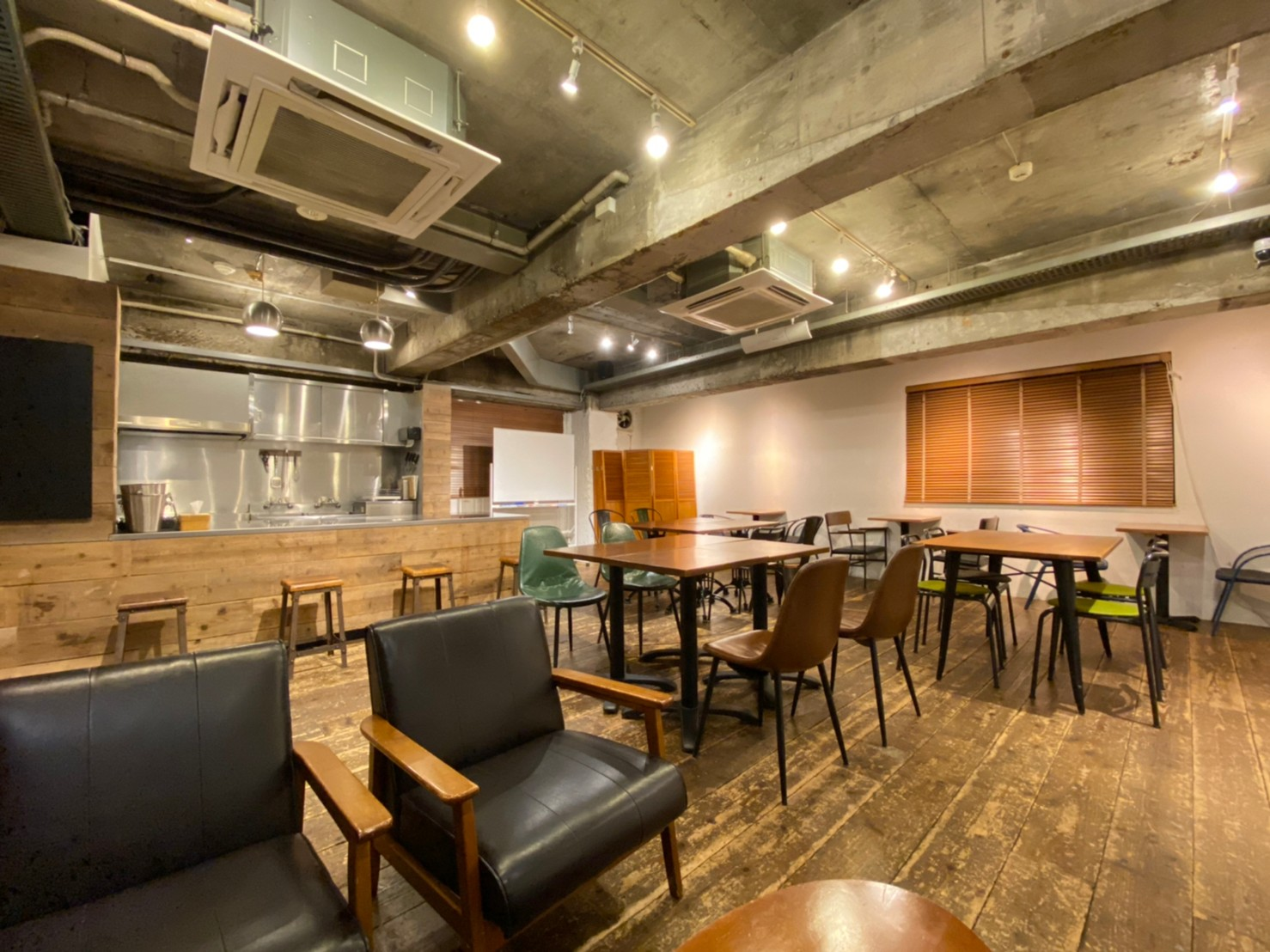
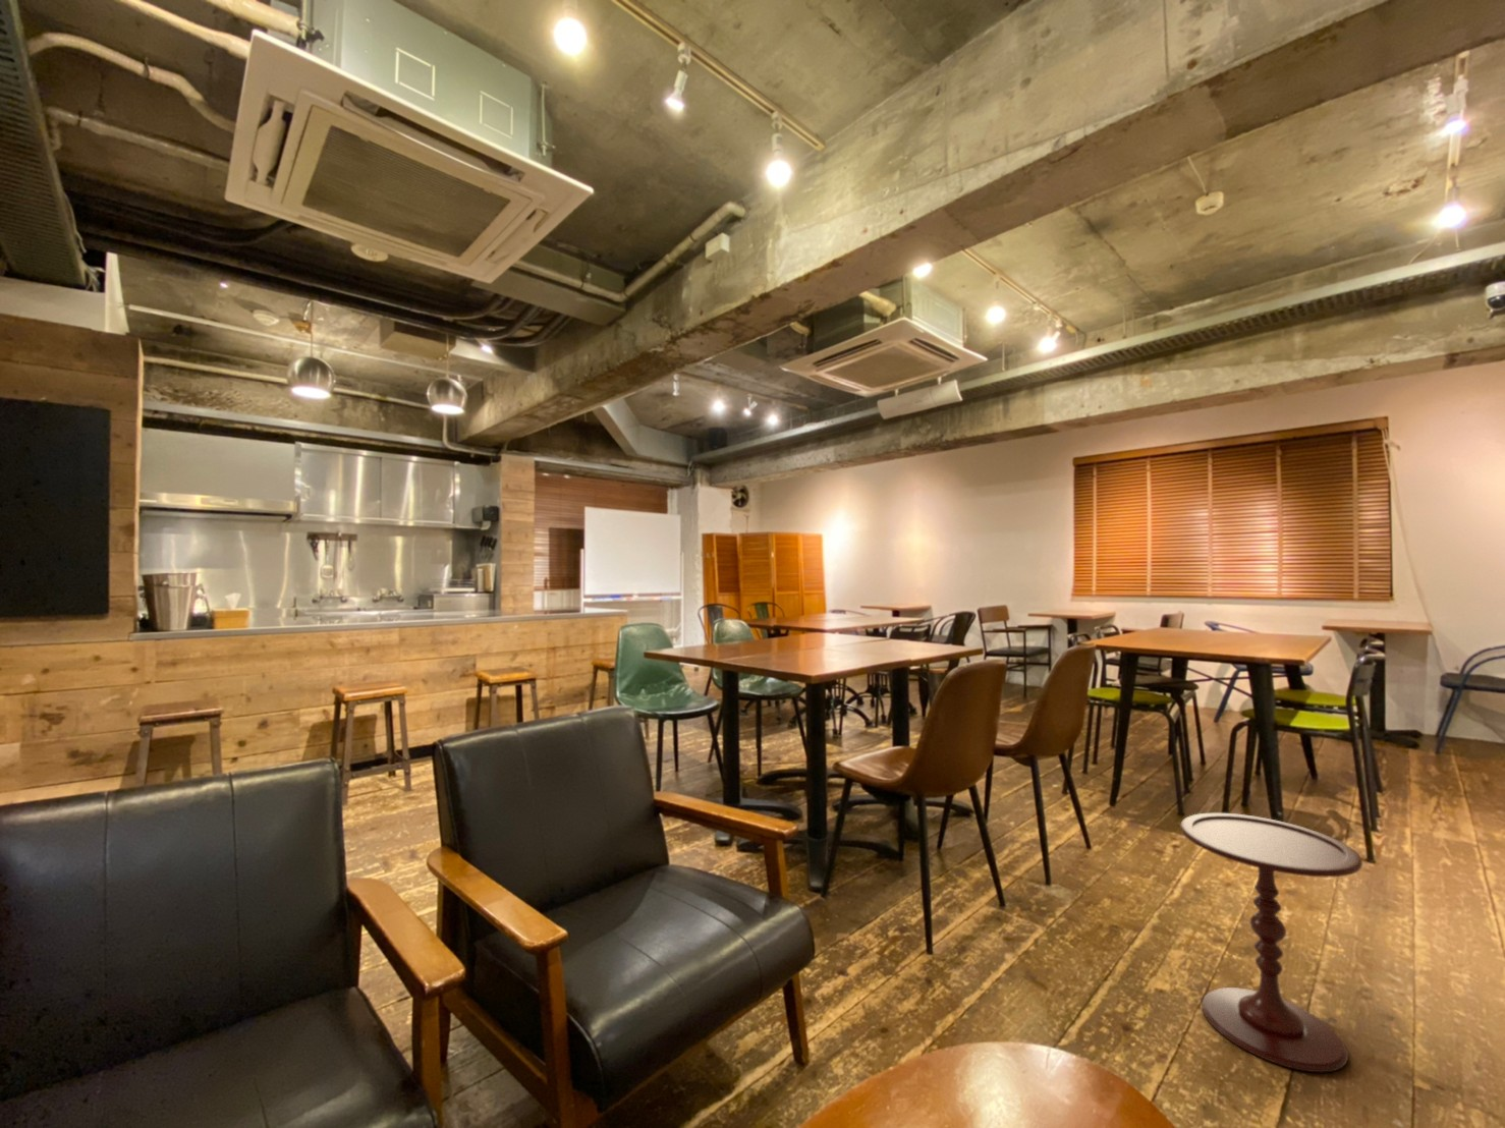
+ side table [1179,813,1364,1073]
